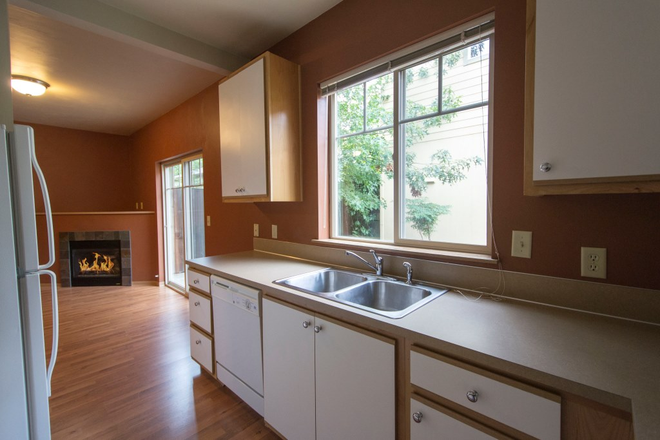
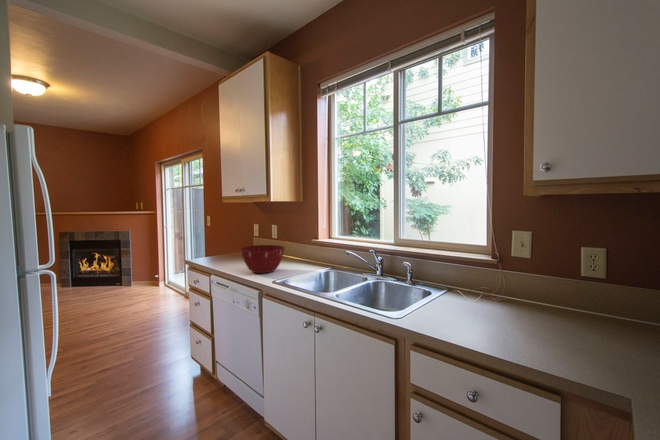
+ mixing bowl [239,244,286,274]
